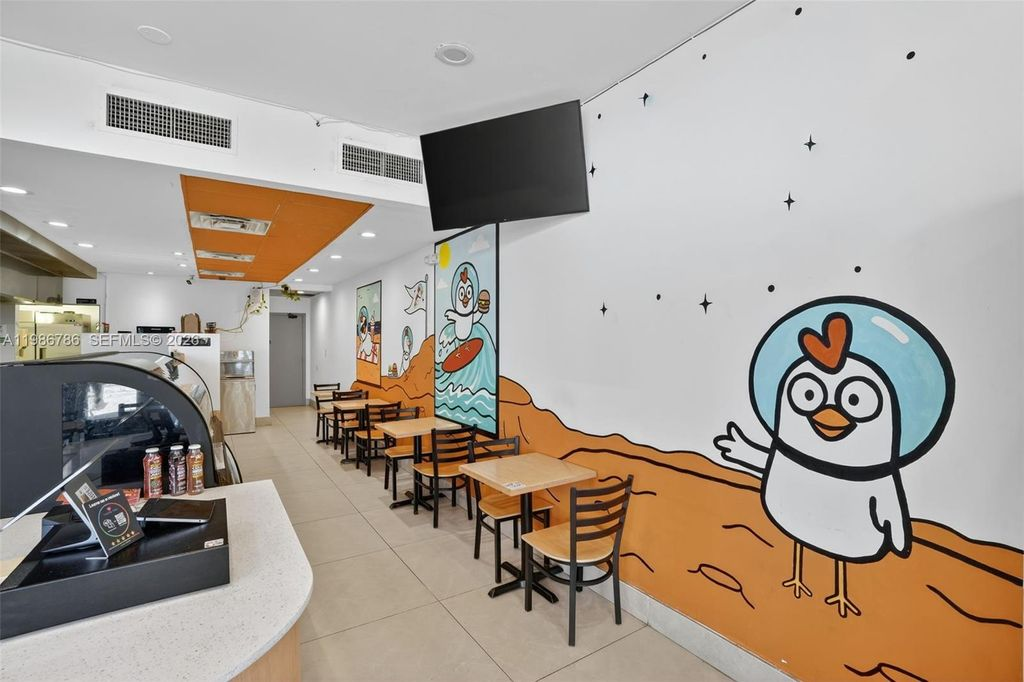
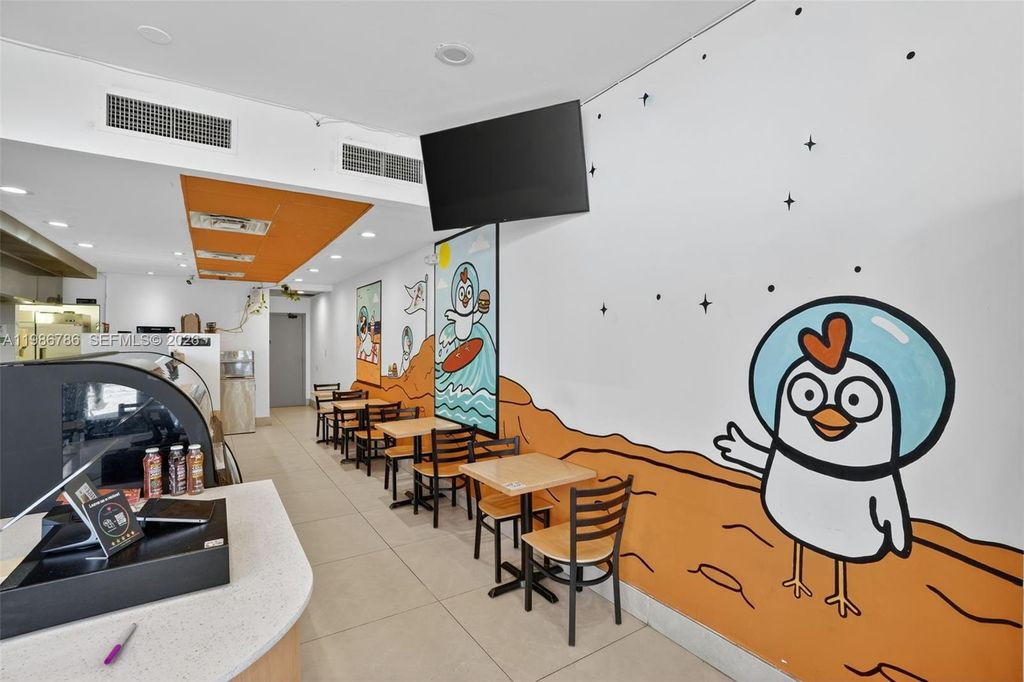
+ pen [103,622,137,666]
